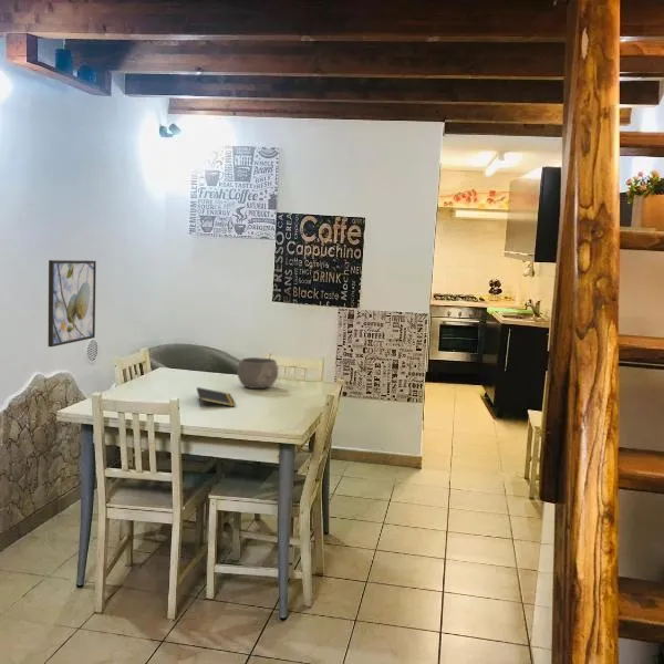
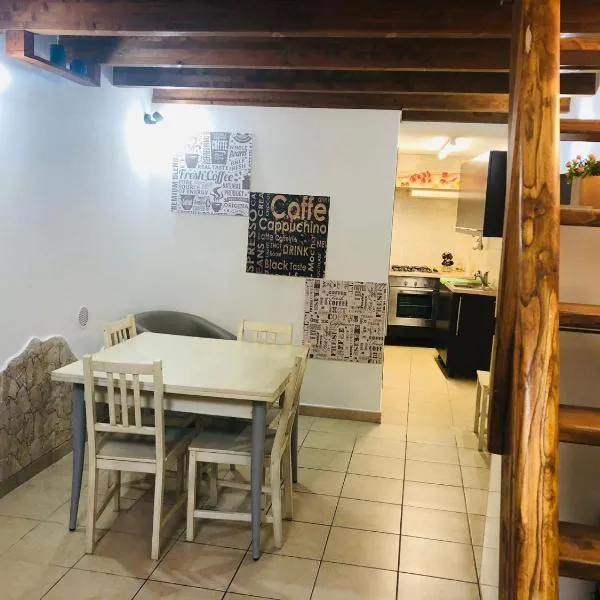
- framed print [46,259,97,347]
- notepad [196,386,236,408]
- bowl [236,356,279,390]
